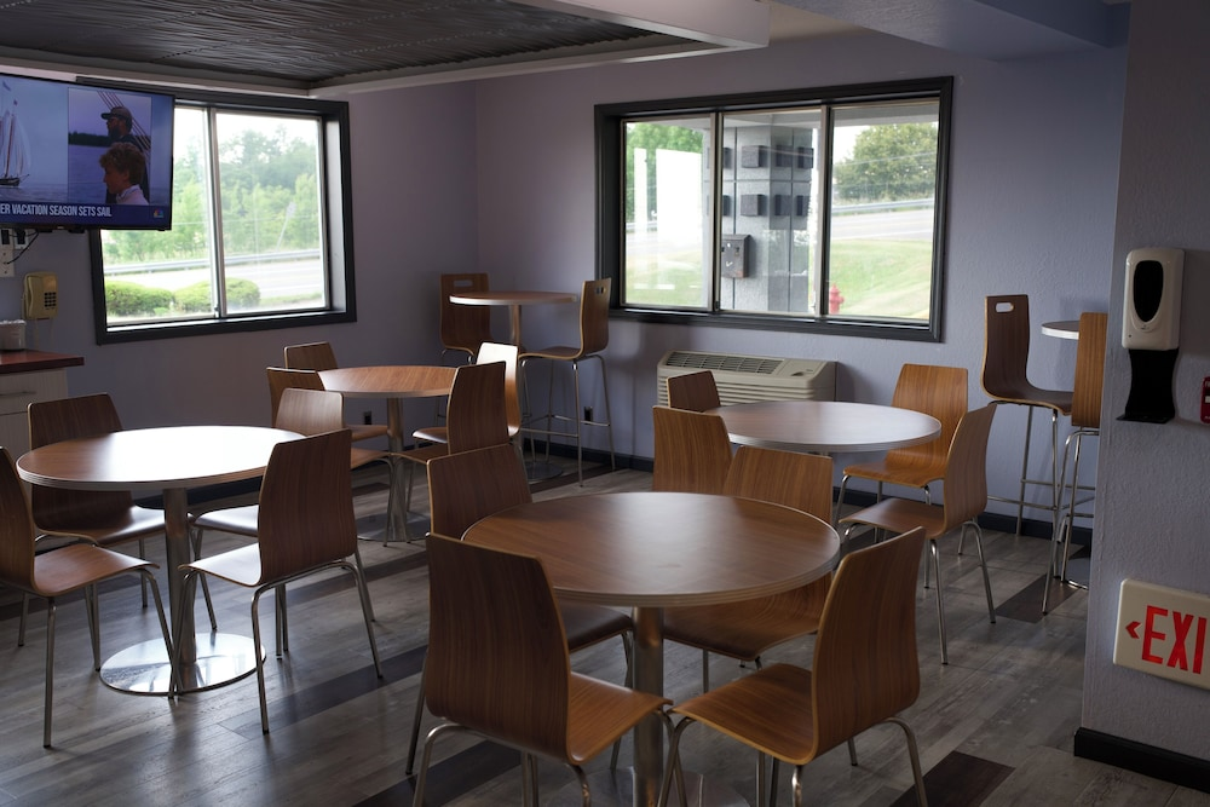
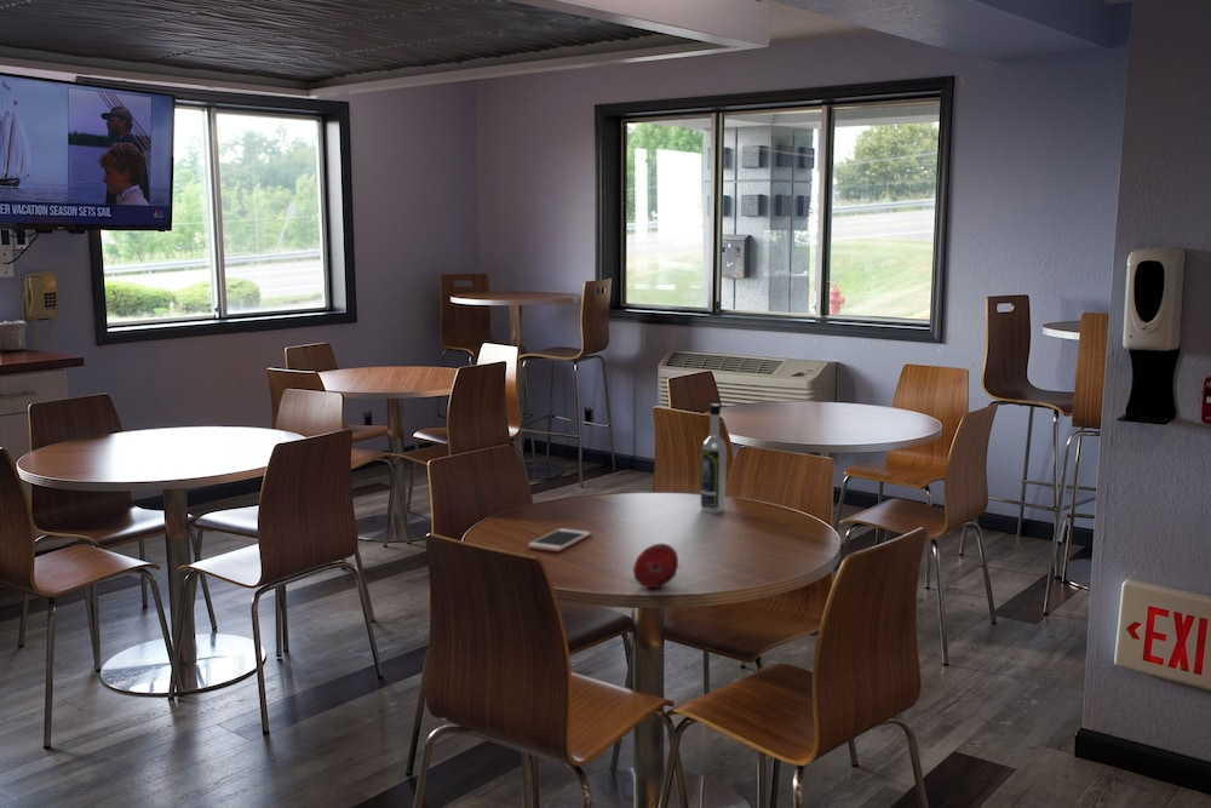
+ cell phone [527,527,592,552]
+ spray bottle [700,403,728,515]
+ fruit [632,543,679,589]
